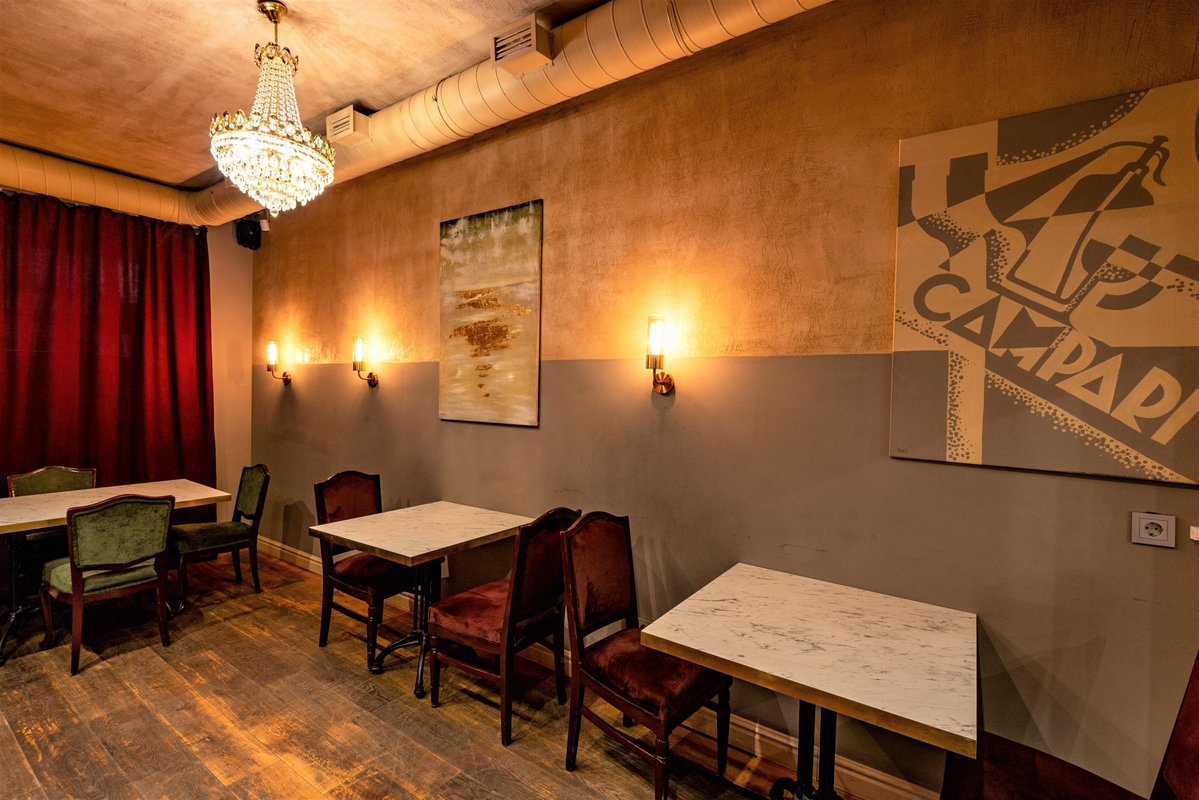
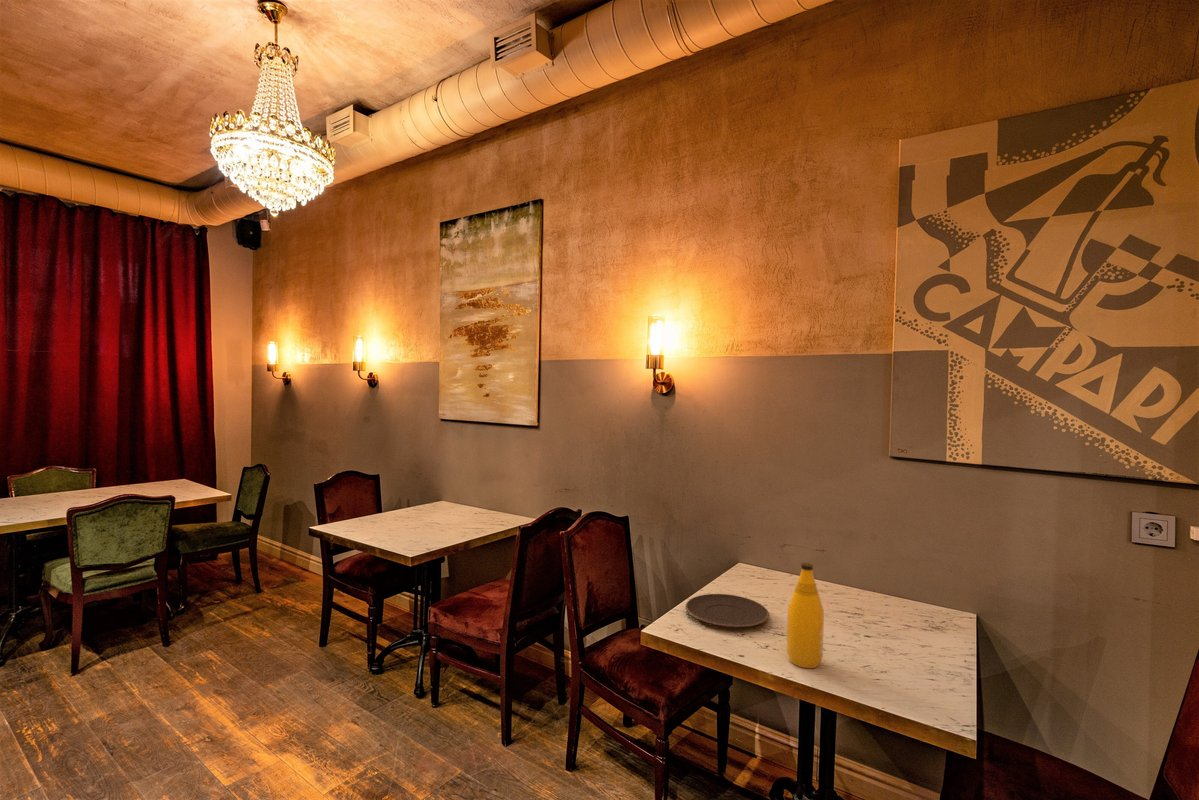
+ plate [685,593,770,629]
+ bottle [786,562,825,669]
